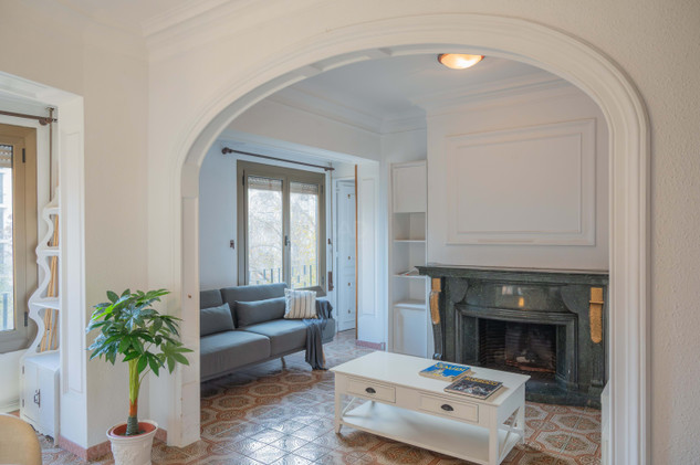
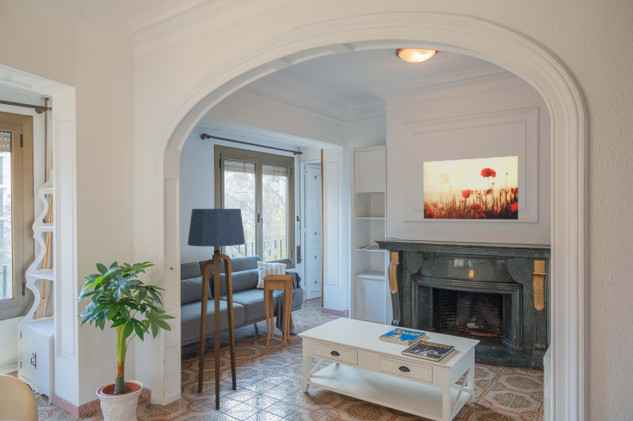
+ floor lamp [187,208,246,411]
+ wall art [423,155,519,221]
+ side table [262,274,294,348]
